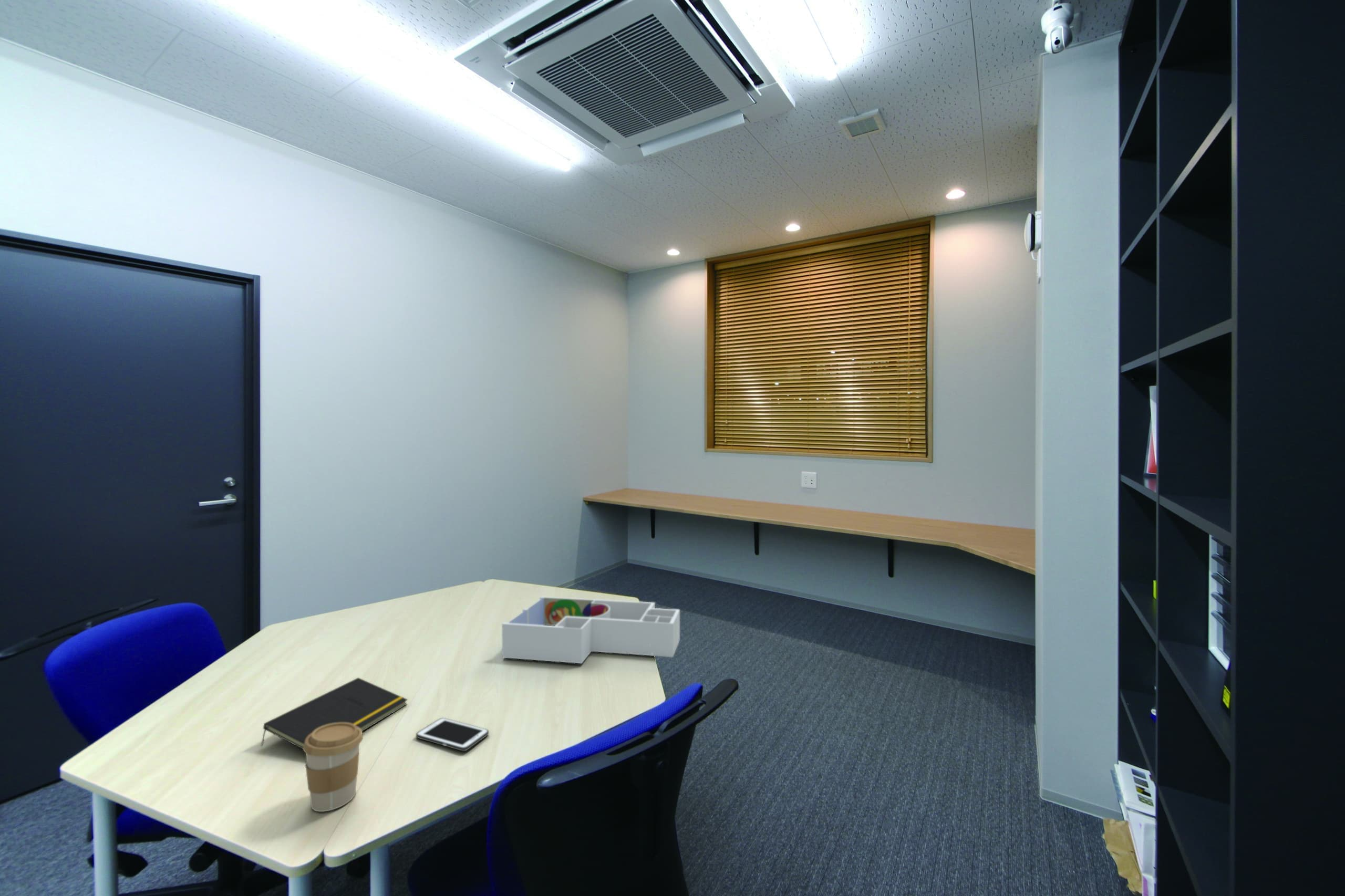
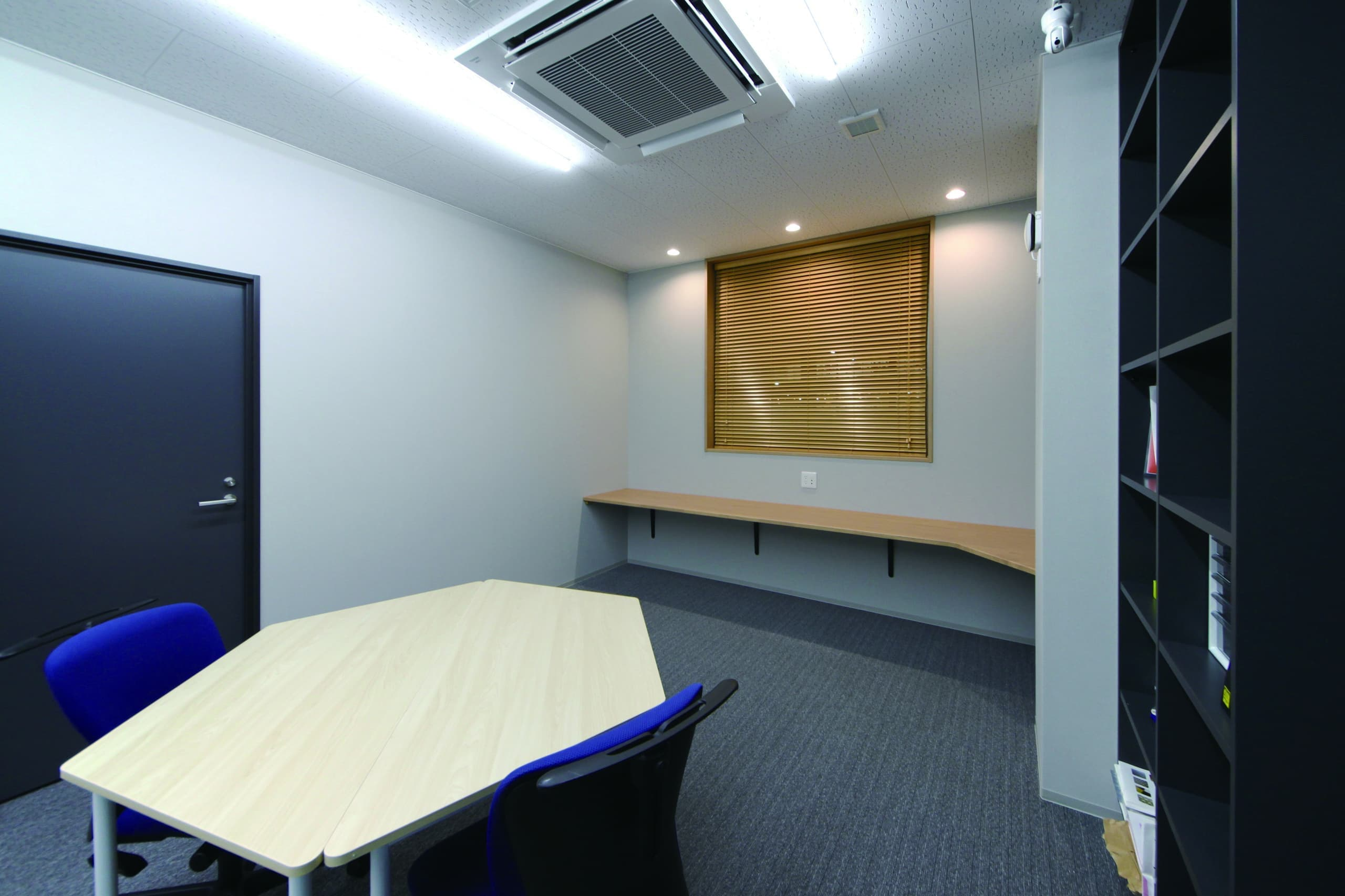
- notepad [260,677,408,750]
- desk organizer [502,596,680,664]
- coffee cup [303,722,364,812]
- cell phone [416,717,489,752]
